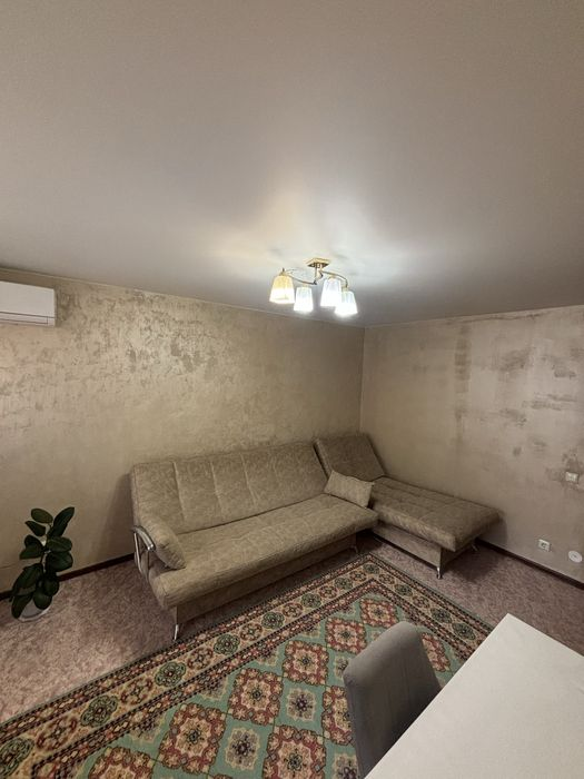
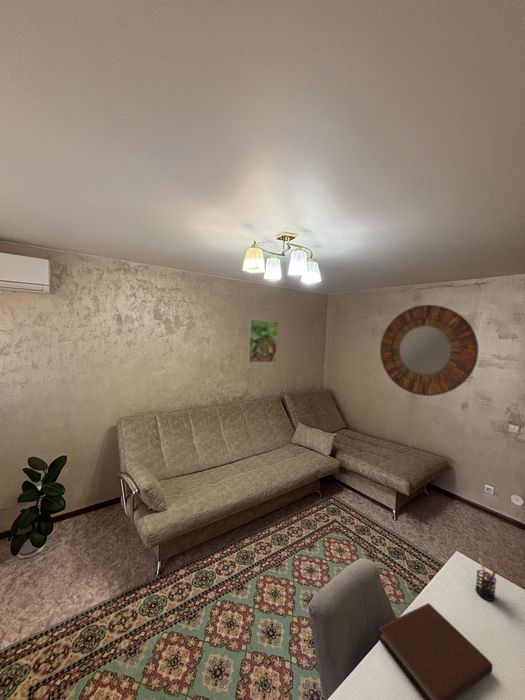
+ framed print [246,318,279,363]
+ home mirror [379,304,479,397]
+ pen holder [474,557,500,602]
+ notebook [376,602,493,700]
